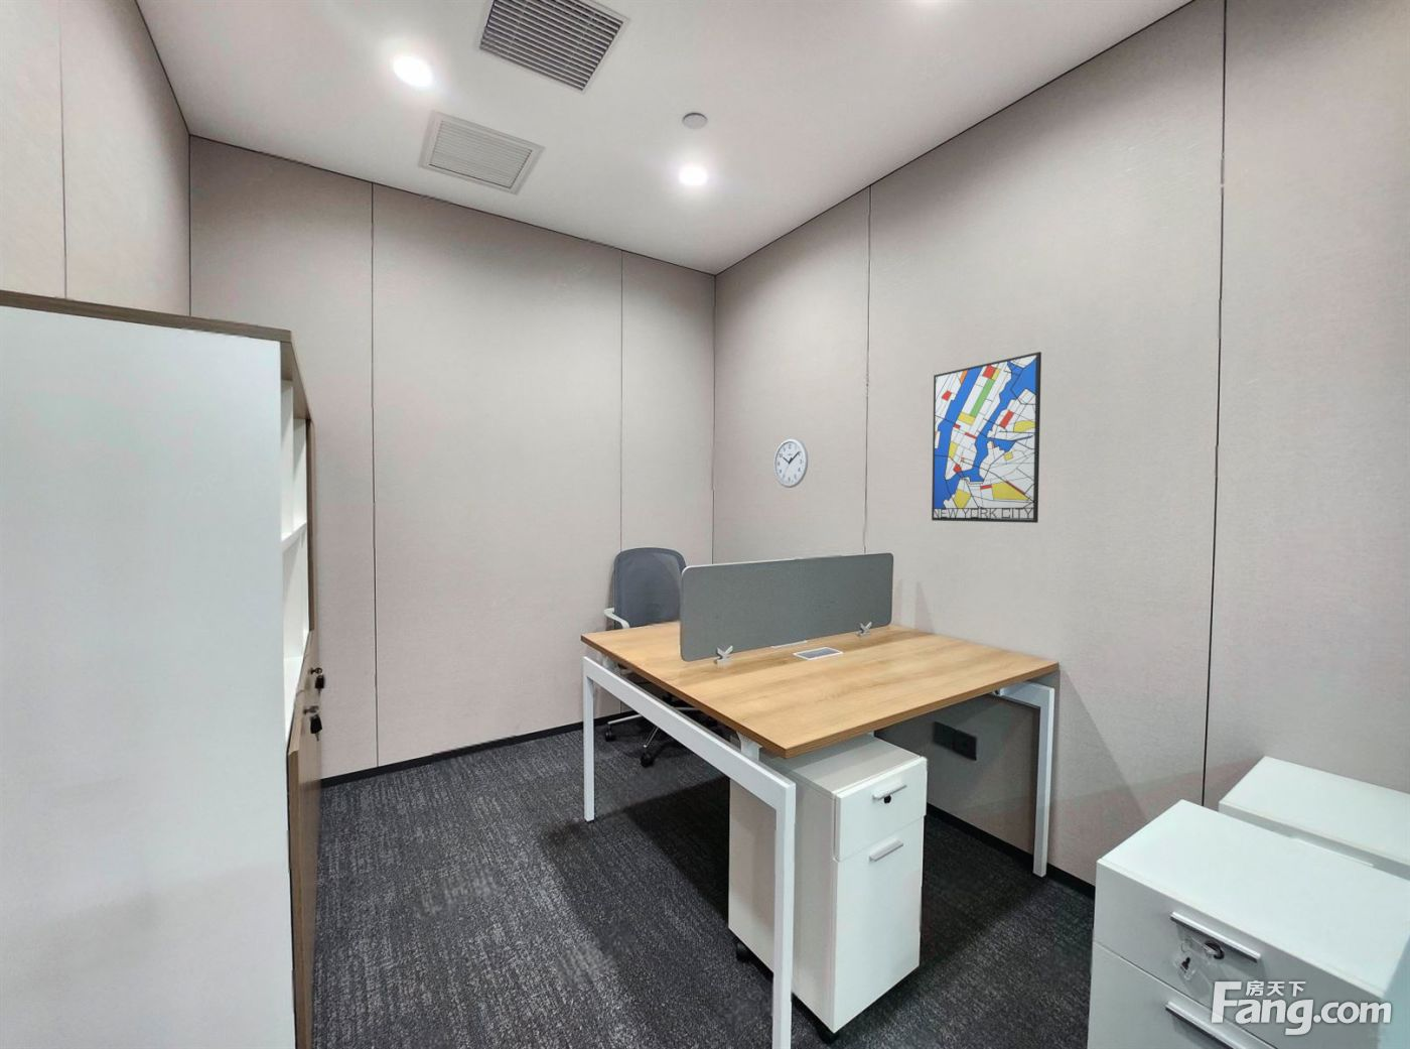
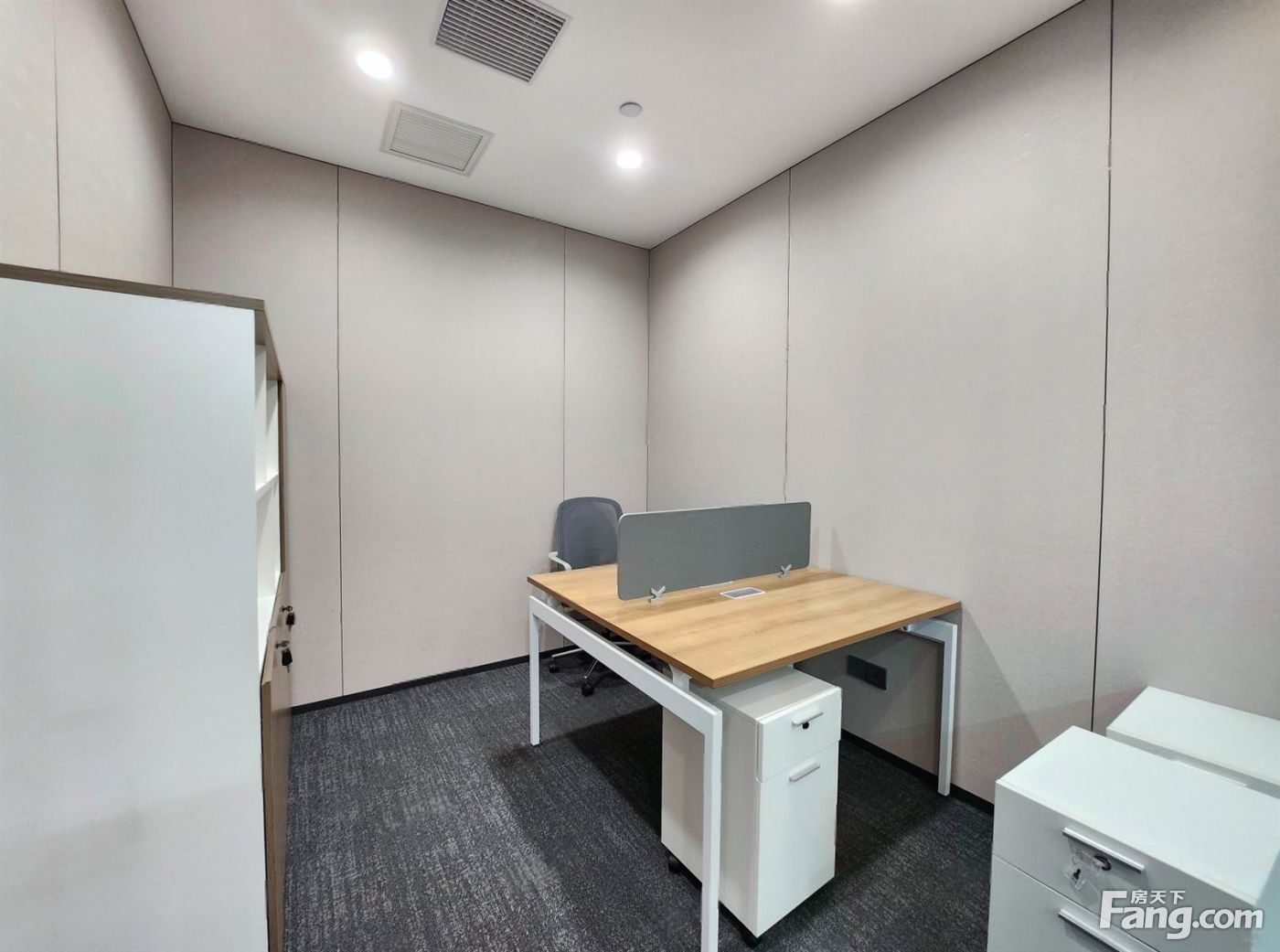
- wall art [931,350,1042,524]
- wall clock [772,436,809,489]
